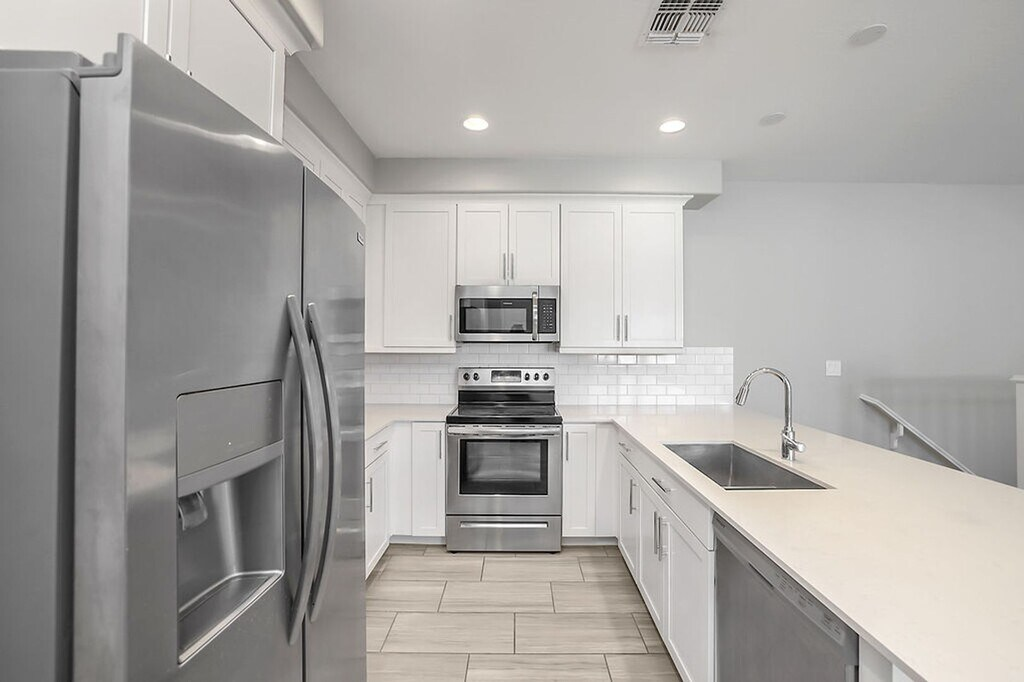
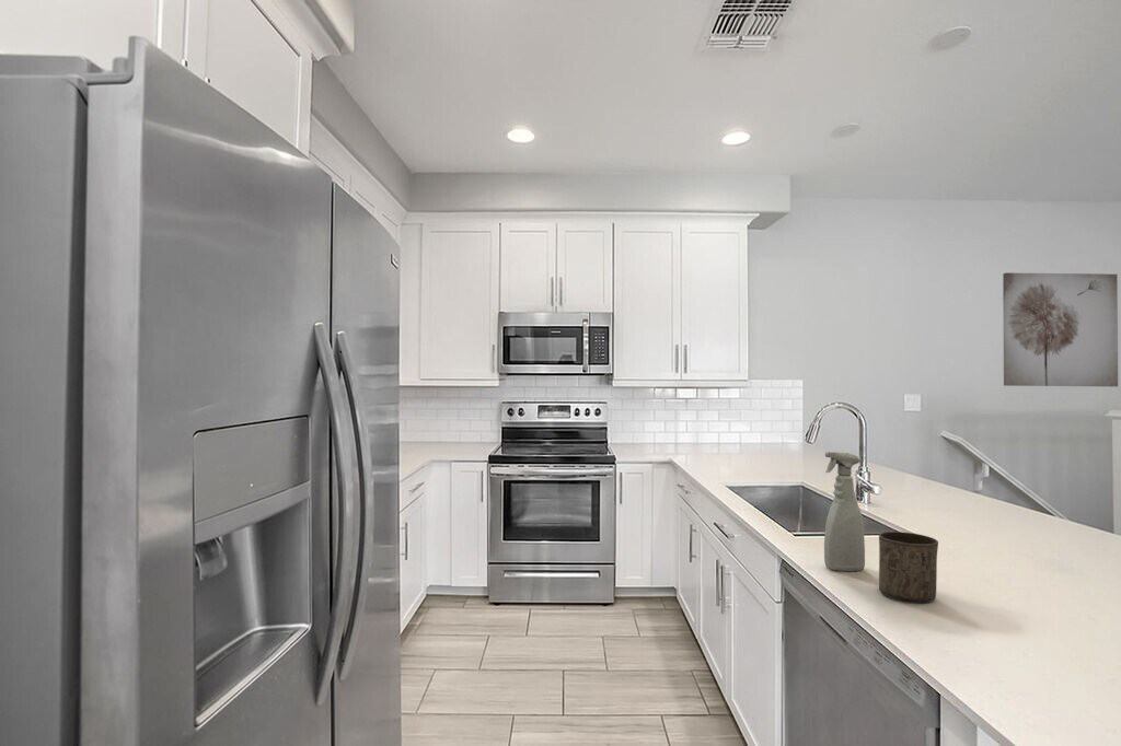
+ cup [878,531,939,604]
+ wall art [1002,271,1119,388]
+ spray bottle [823,451,866,572]
